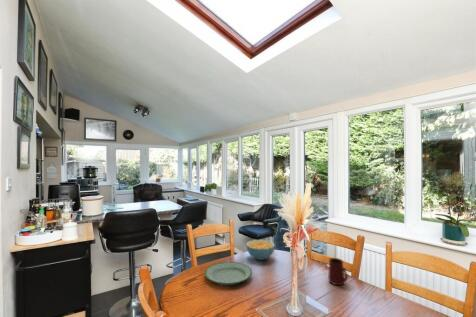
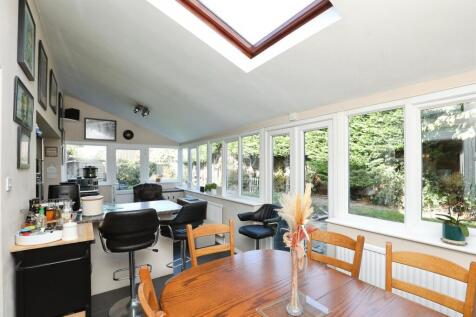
- plate [204,261,253,286]
- mug [327,257,349,286]
- cereal bowl [245,239,276,261]
